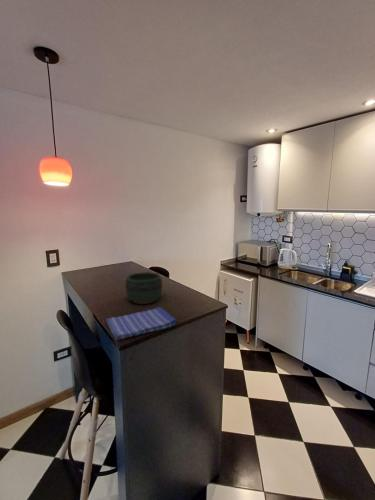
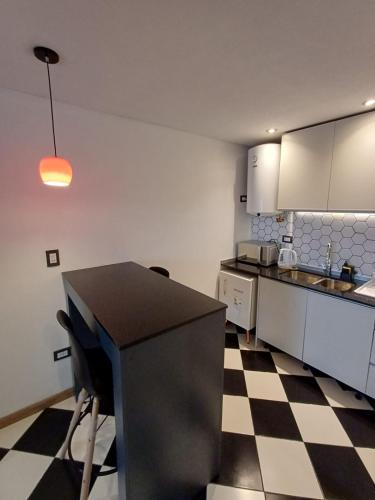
- bowl [124,271,163,305]
- dish towel [105,306,177,341]
